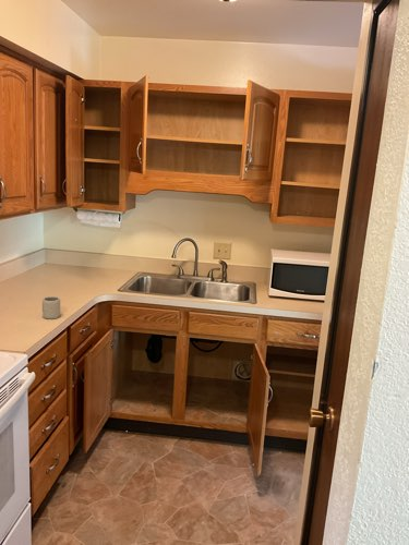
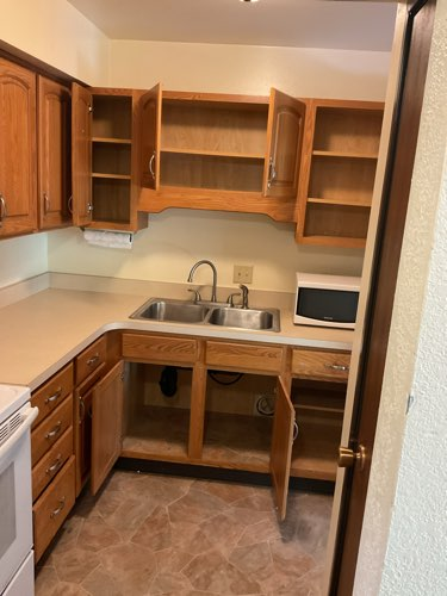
- cup [41,295,61,320]
